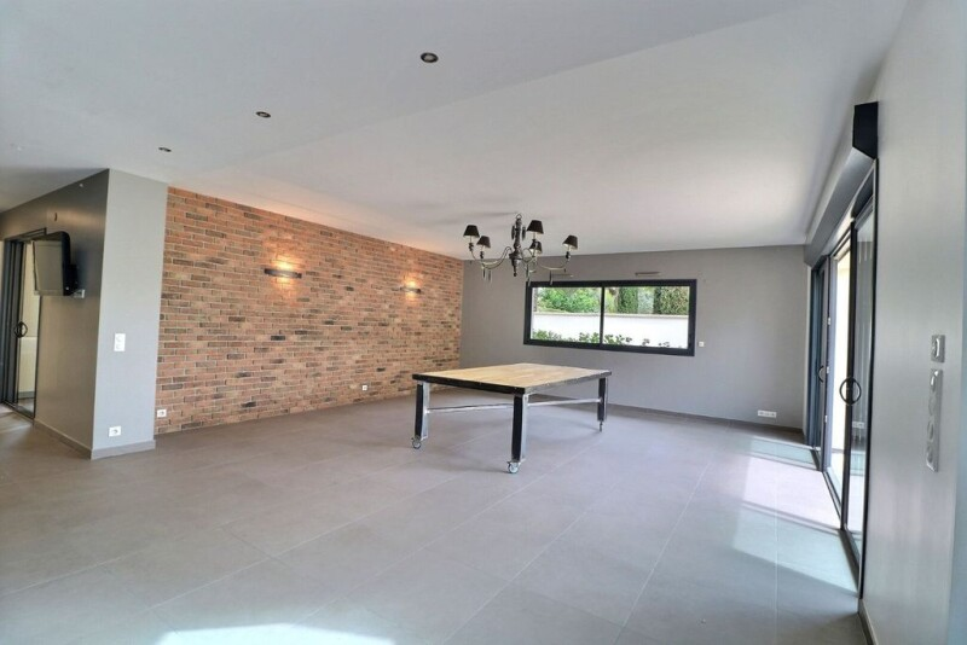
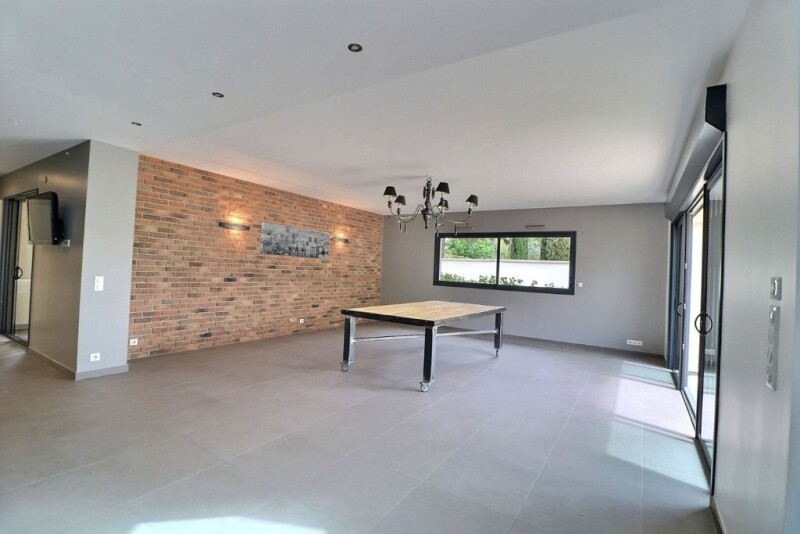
+ wall art [259,221,330,260]
